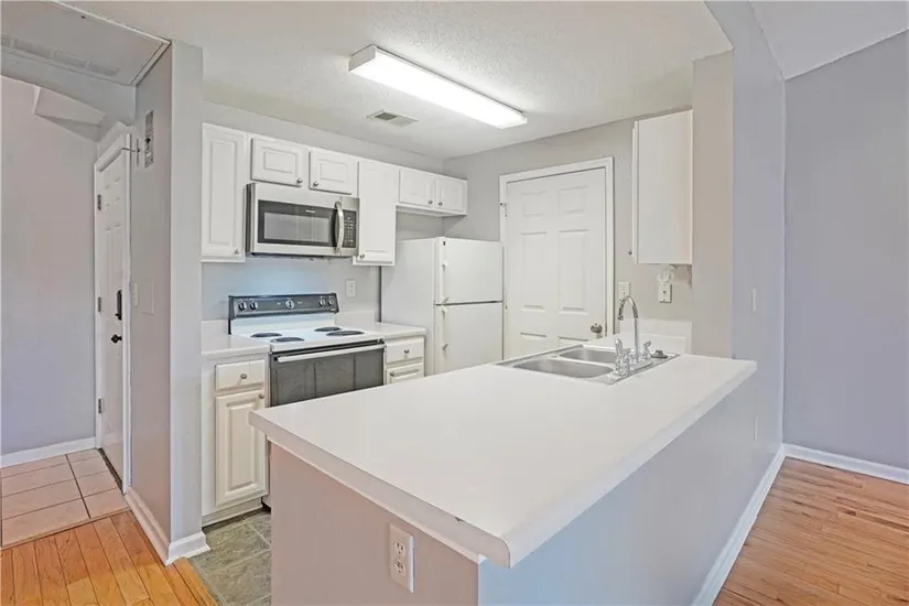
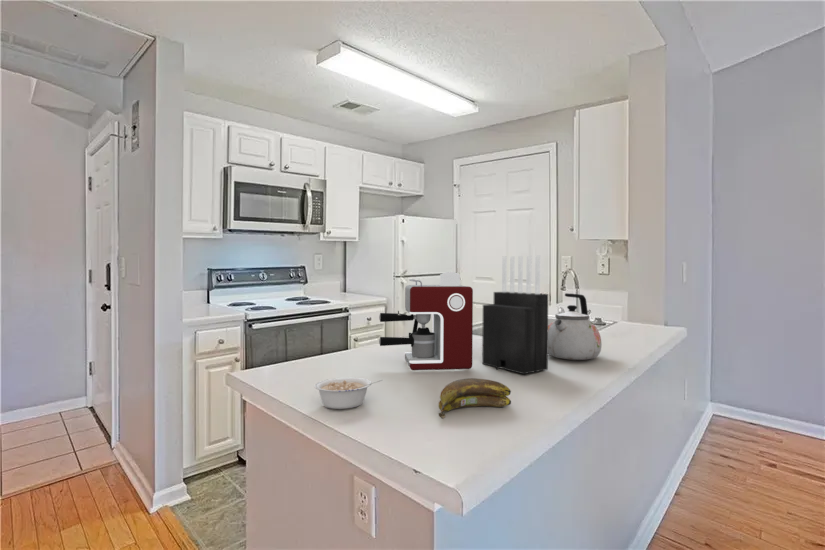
+ kettle [548,292,603,361]
+ coffee maker [378,270,474,371]
+ legume [313,377,383,410]
+ knife block [481,255,549,375]
+ banana [437,377,512,419]
